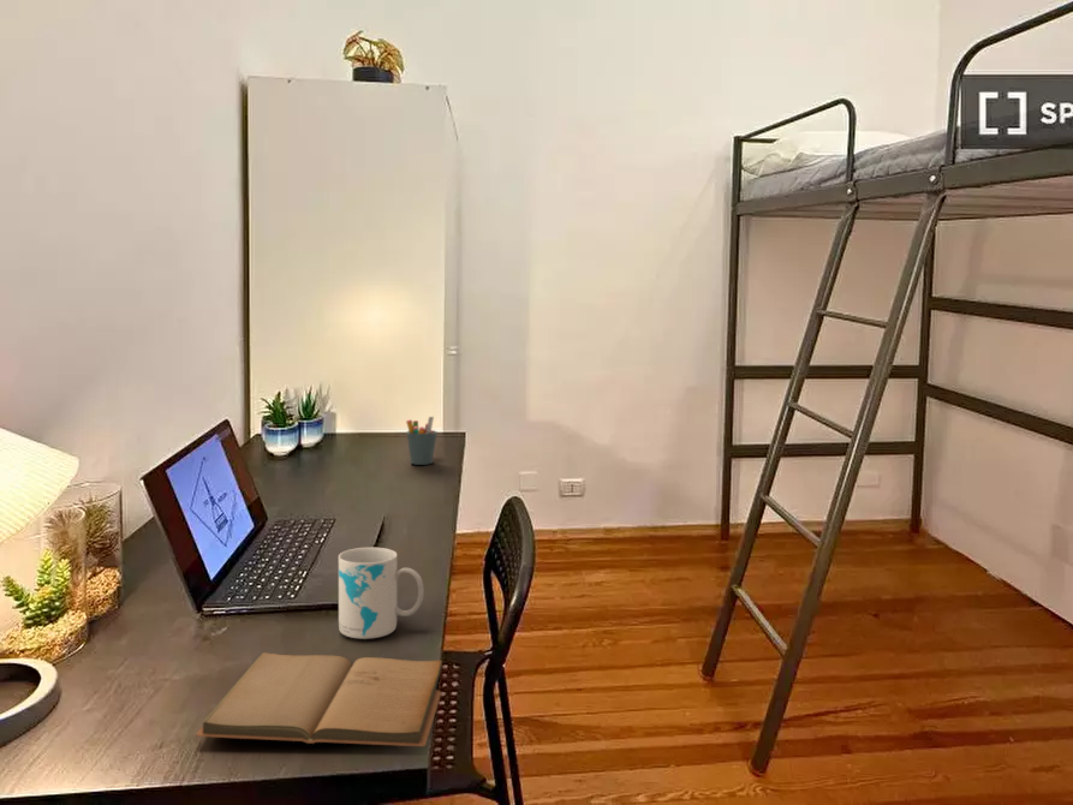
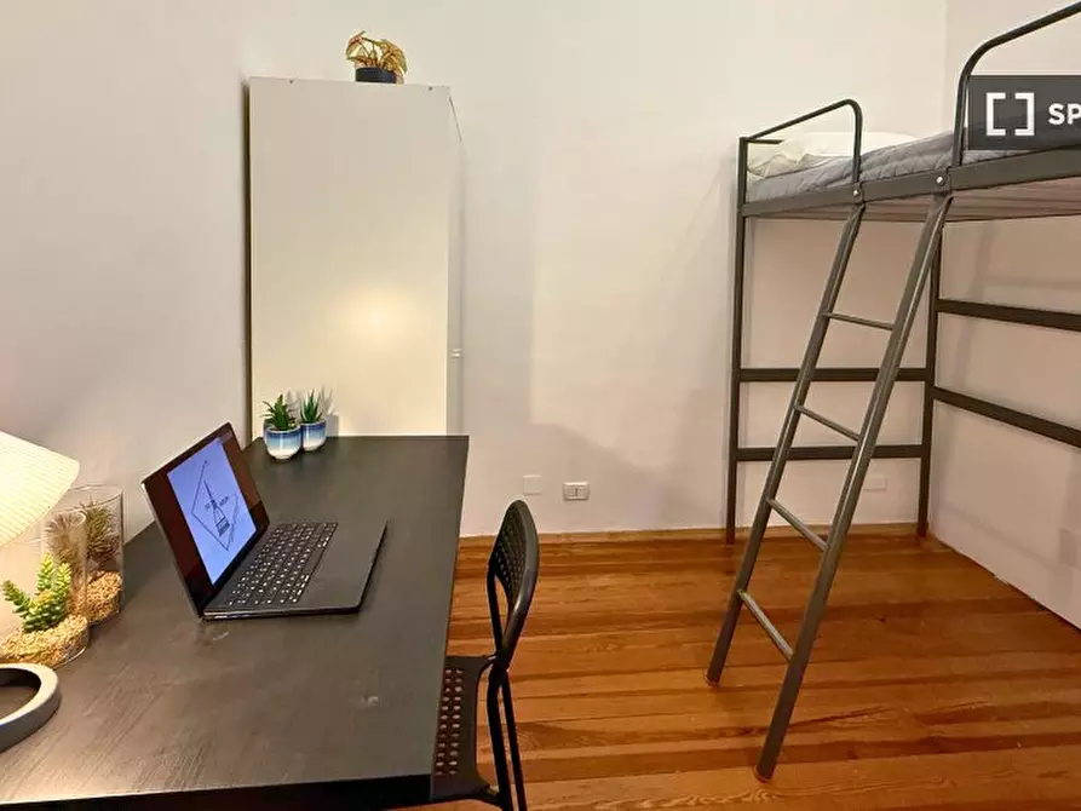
- pen holder [405,416,439,466]
- mug [338,547,425,640]
- book [195,651,443,747]
